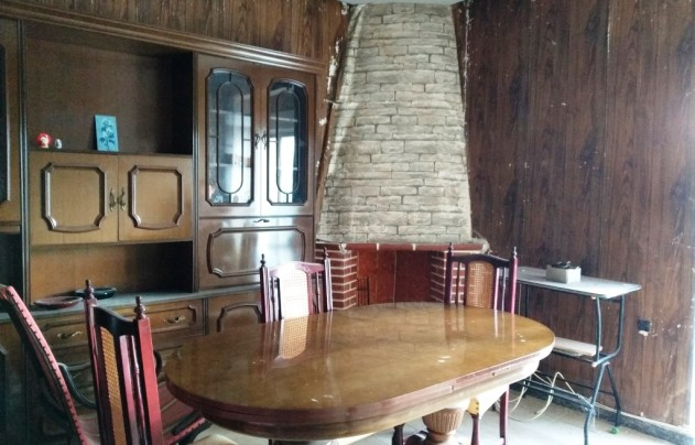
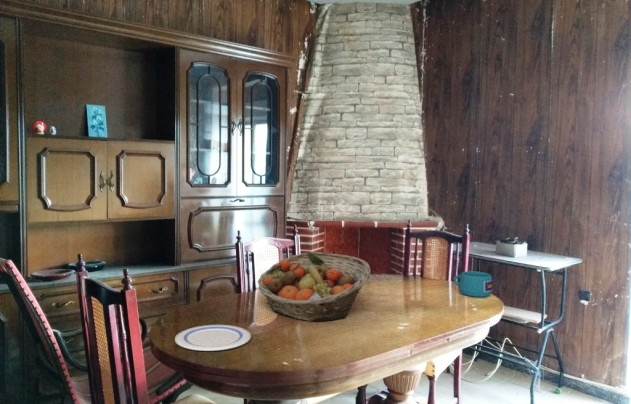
+ fruit basket [257,251,371,322]
+ cup [453,270,493,298]
+ plate [174,324,252,352]
